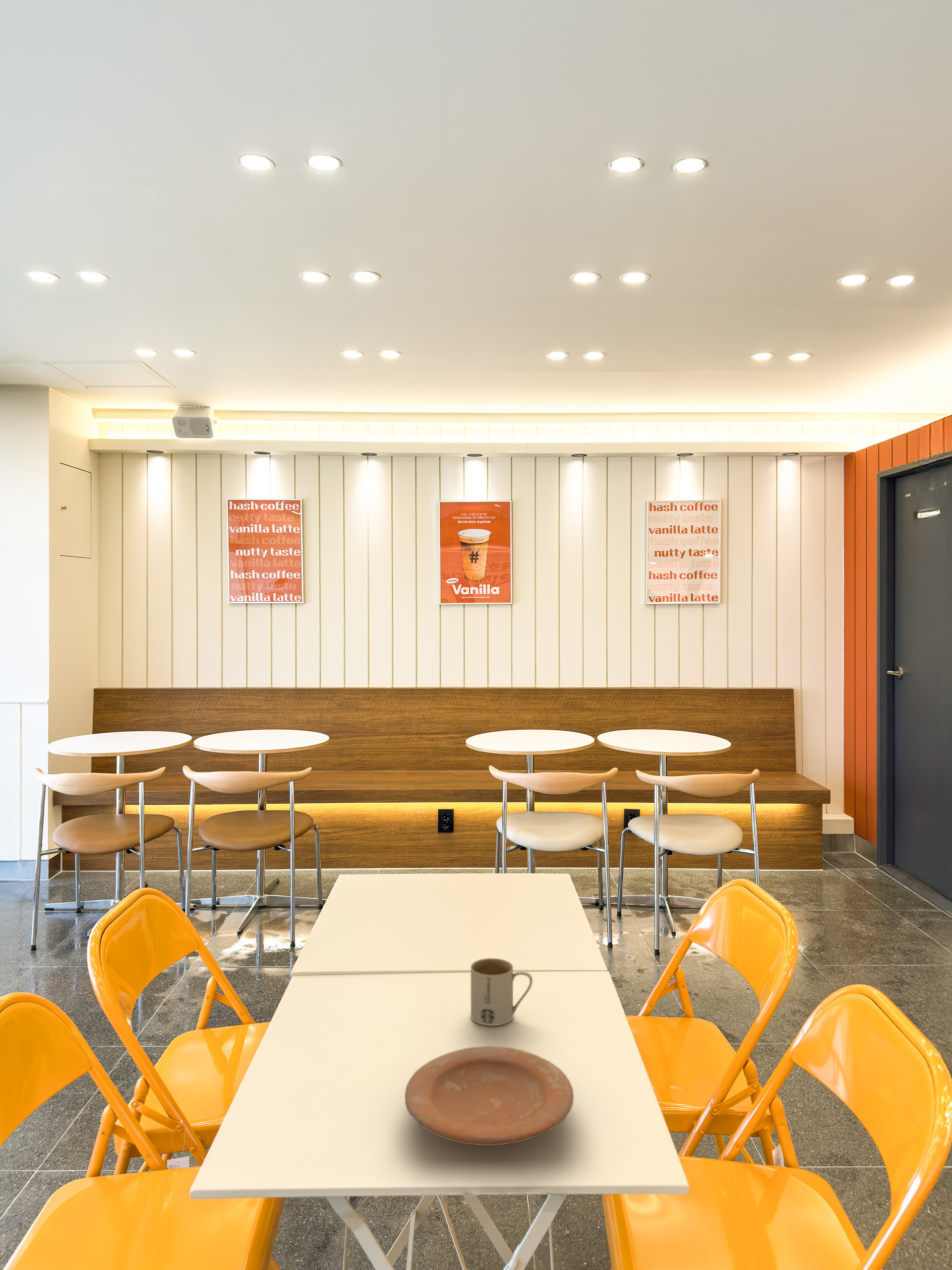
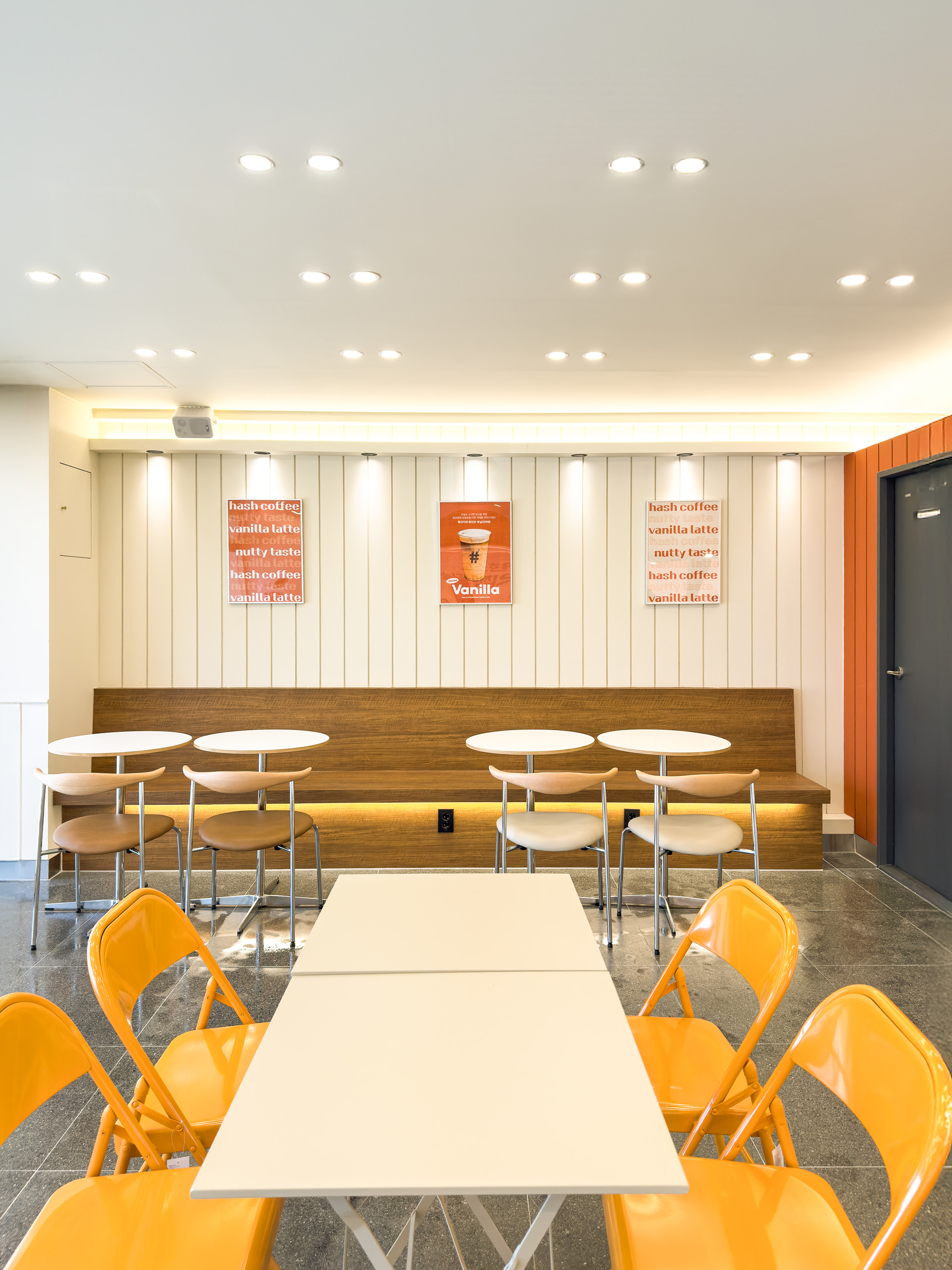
- mug [470,958,533,1026]
- plate [404,1045,574,1146]
